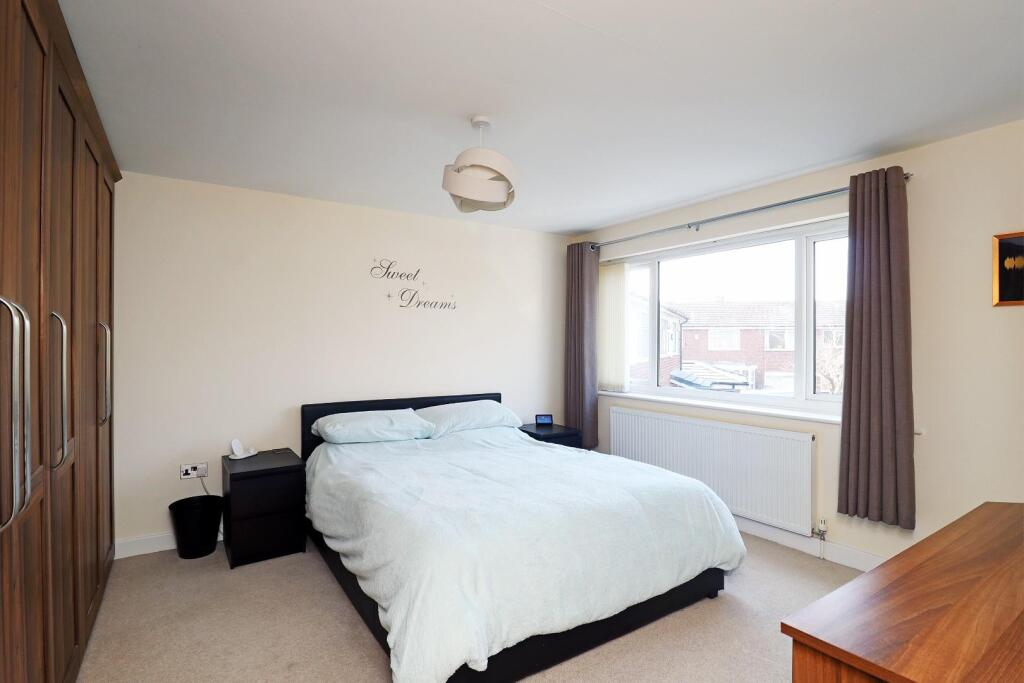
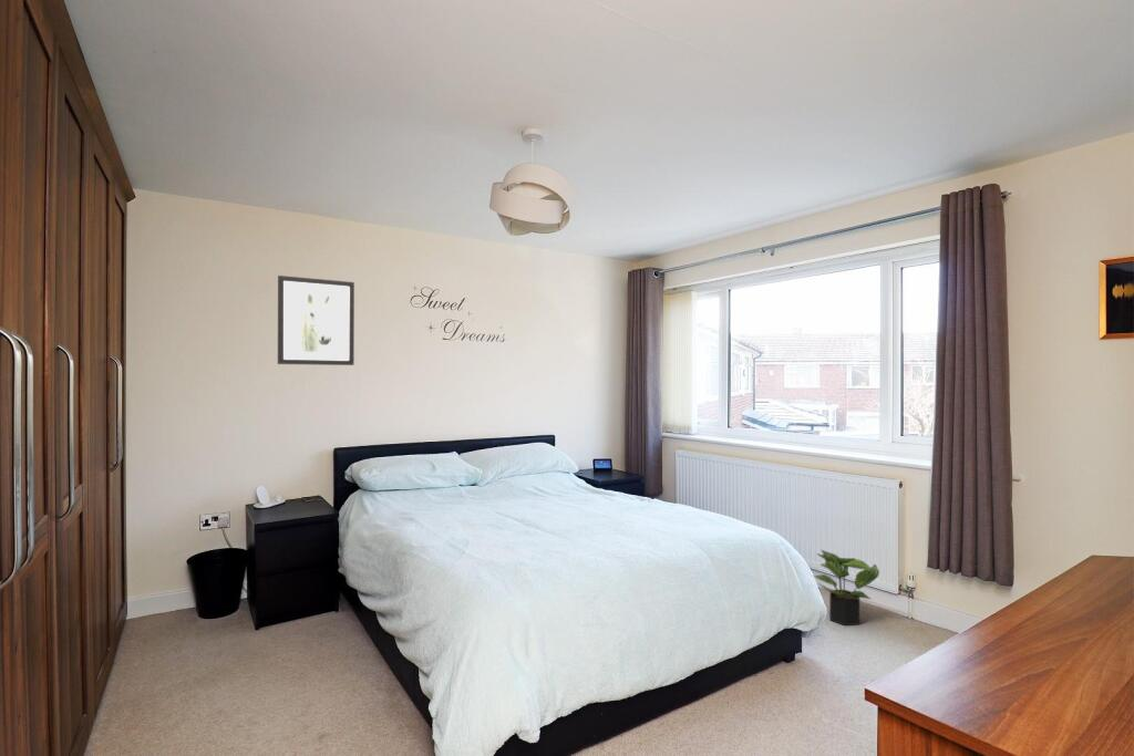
+ wall art [277,275,355,366]
+ potted plant [813,548,880,626]
